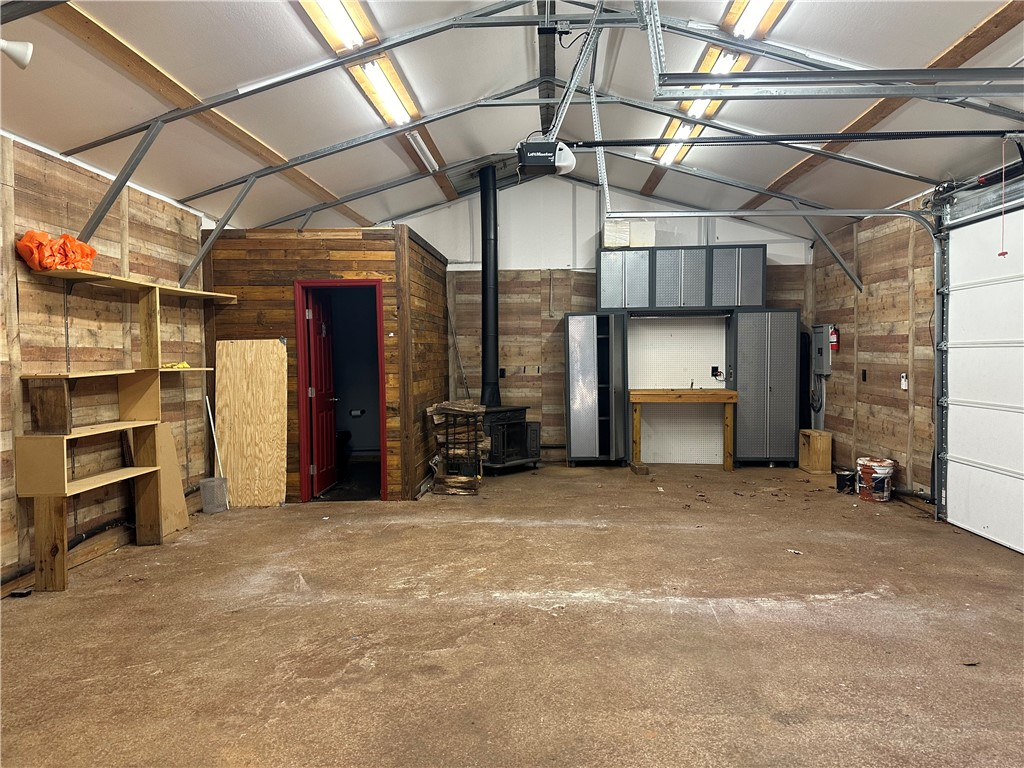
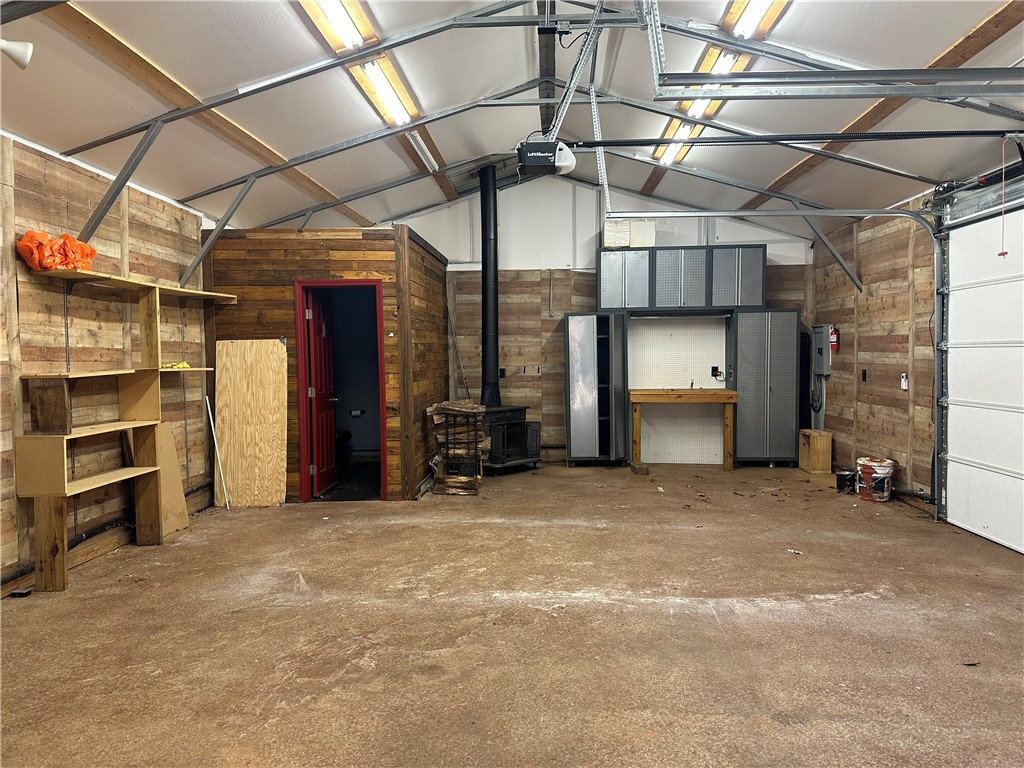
- wastebasket [199,476,229,514]
